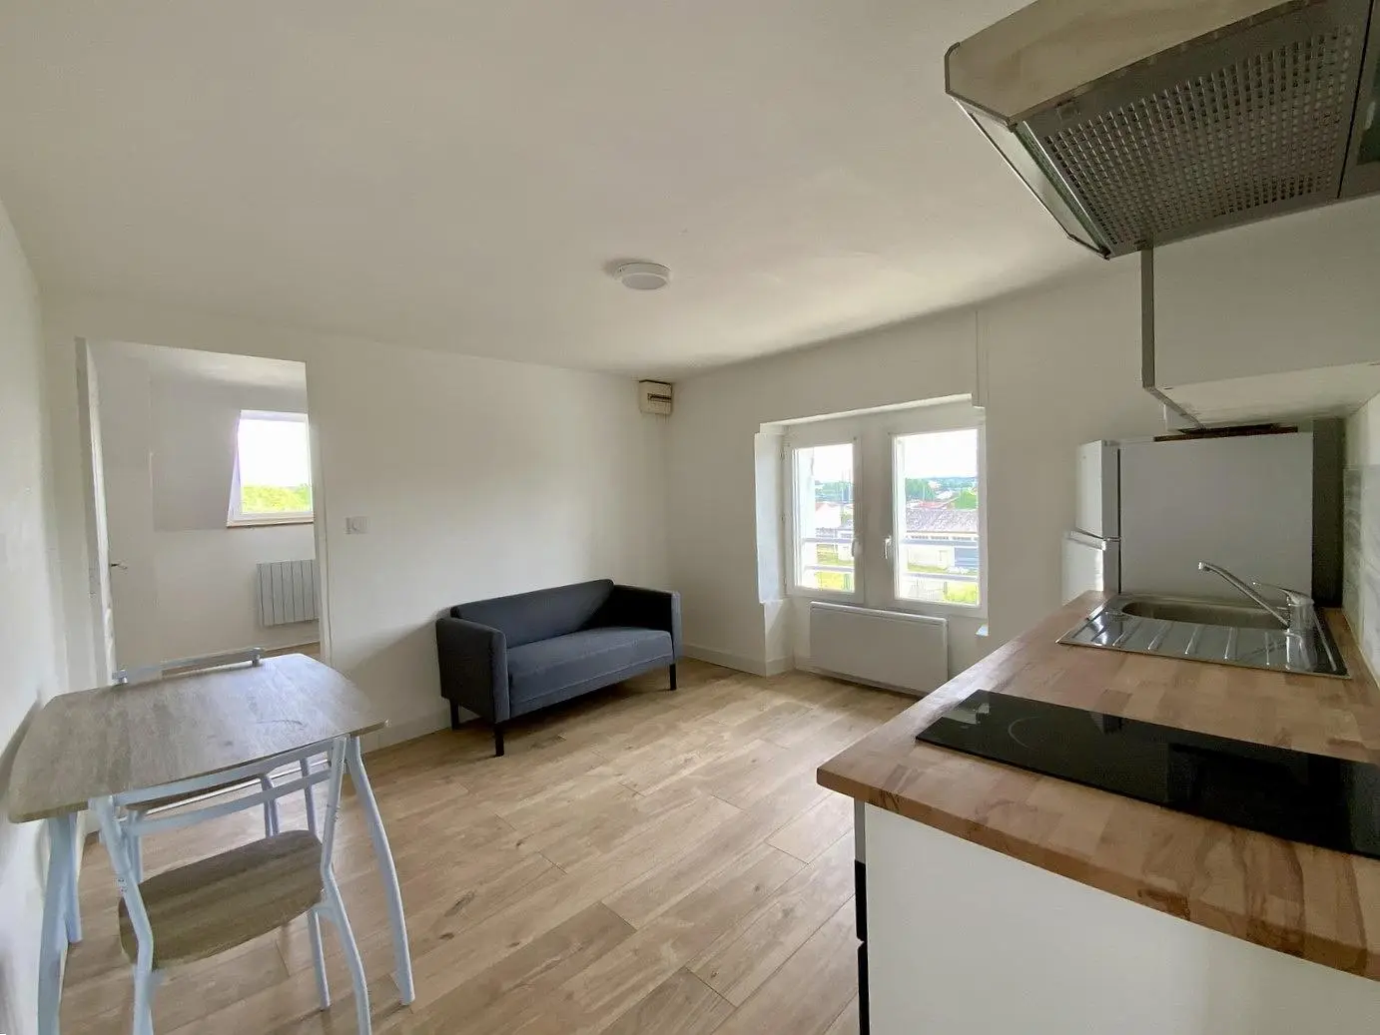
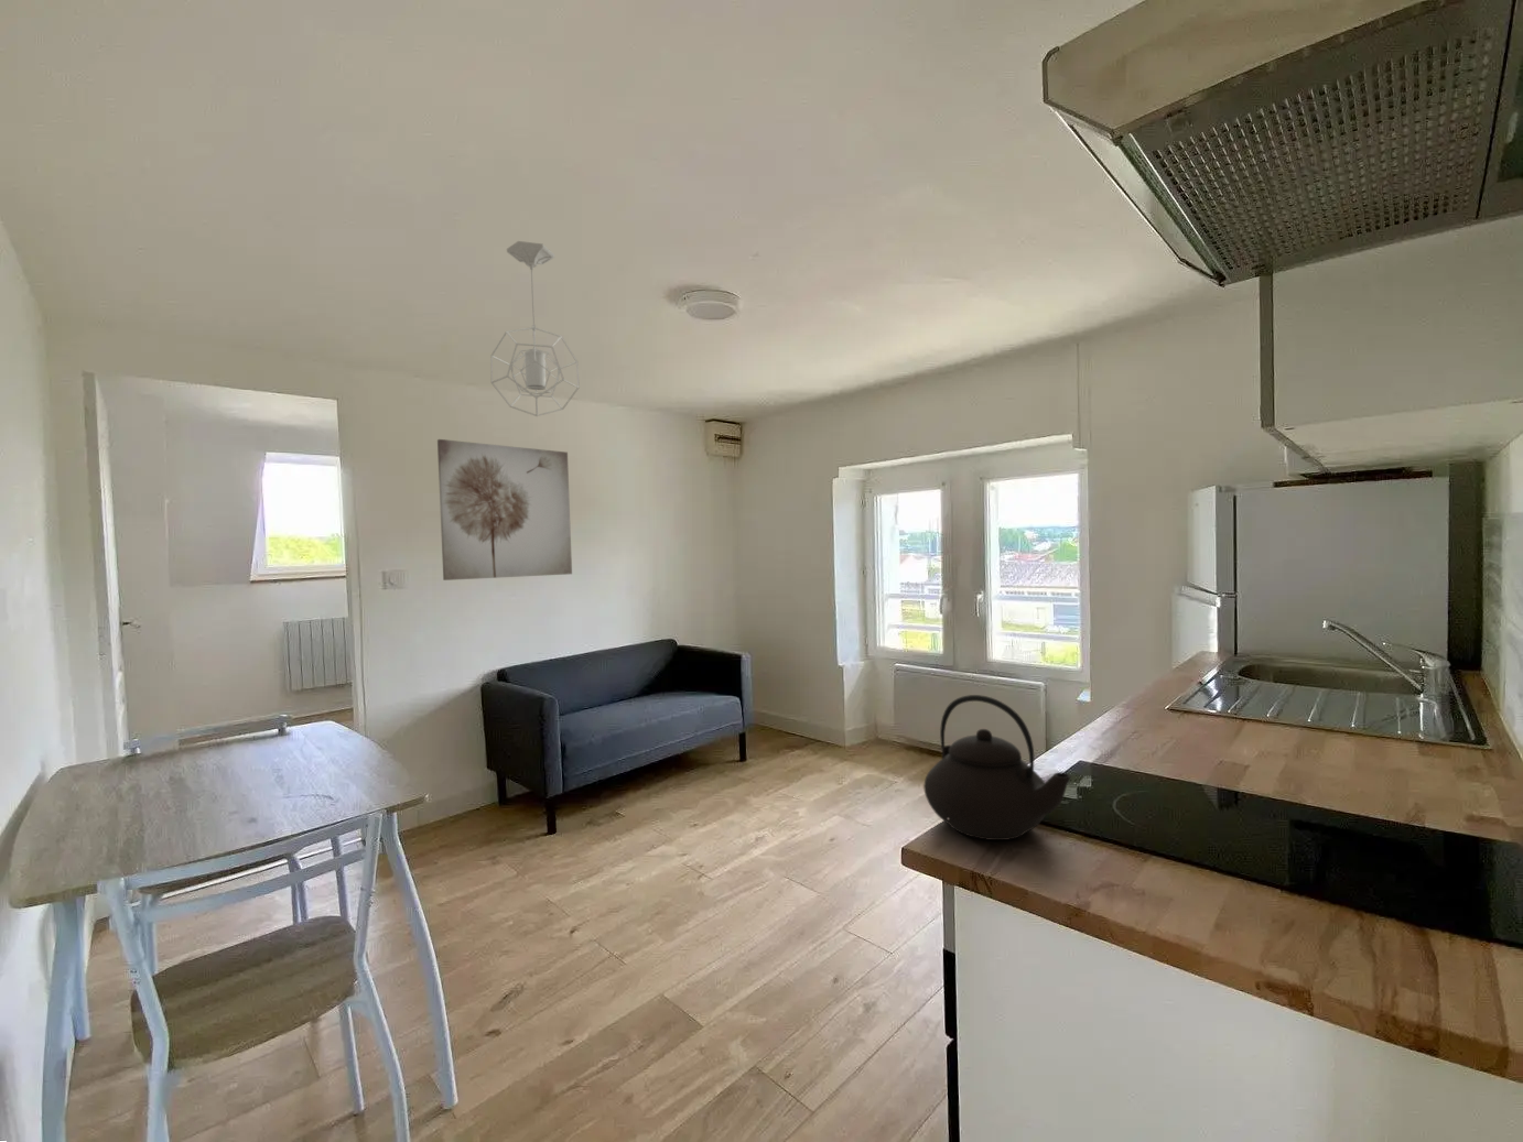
+ pendant light [490,240,581,417]
+ wall art [437,438,572,582]
+ teapot [923,693,1072,841]
